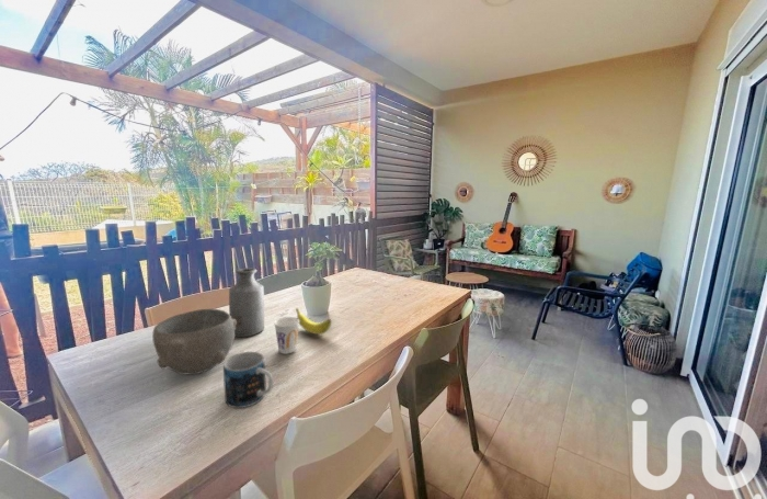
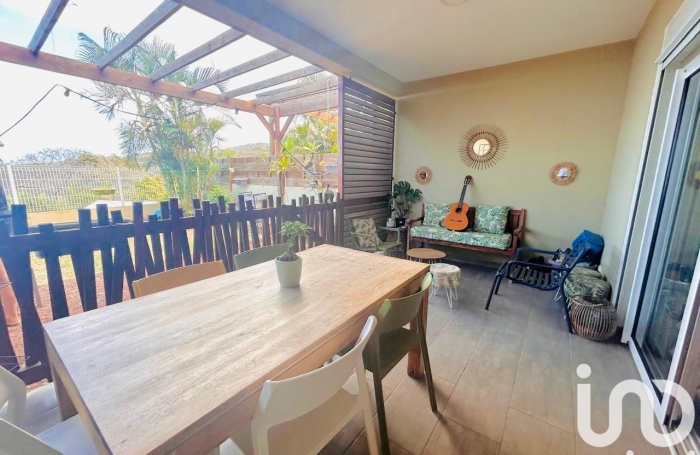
- bottle [228,266,265,338]
- cup [273,316,299,355]
- mug [222,351,274,409]
- banana [295,307,332,336]
- bowl [151,308,237,375]
